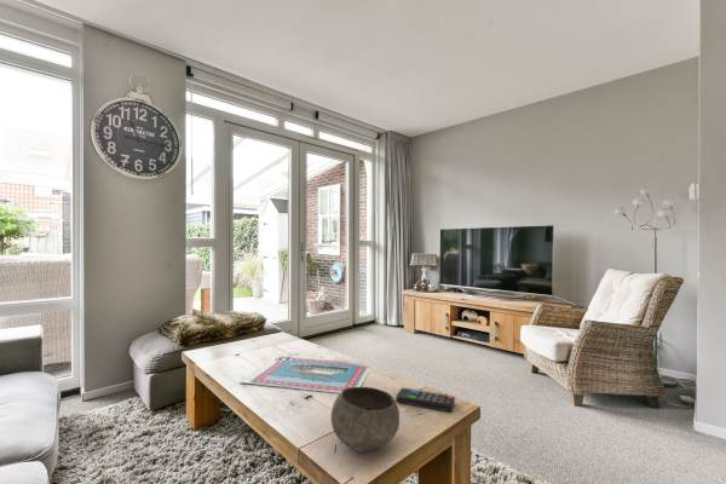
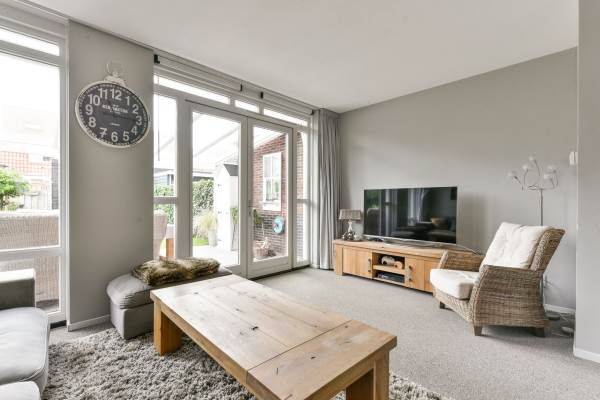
- bowl [330,386,401,453]
- remote control [396,387,456,413]
- postcard [238,353,371,394]
